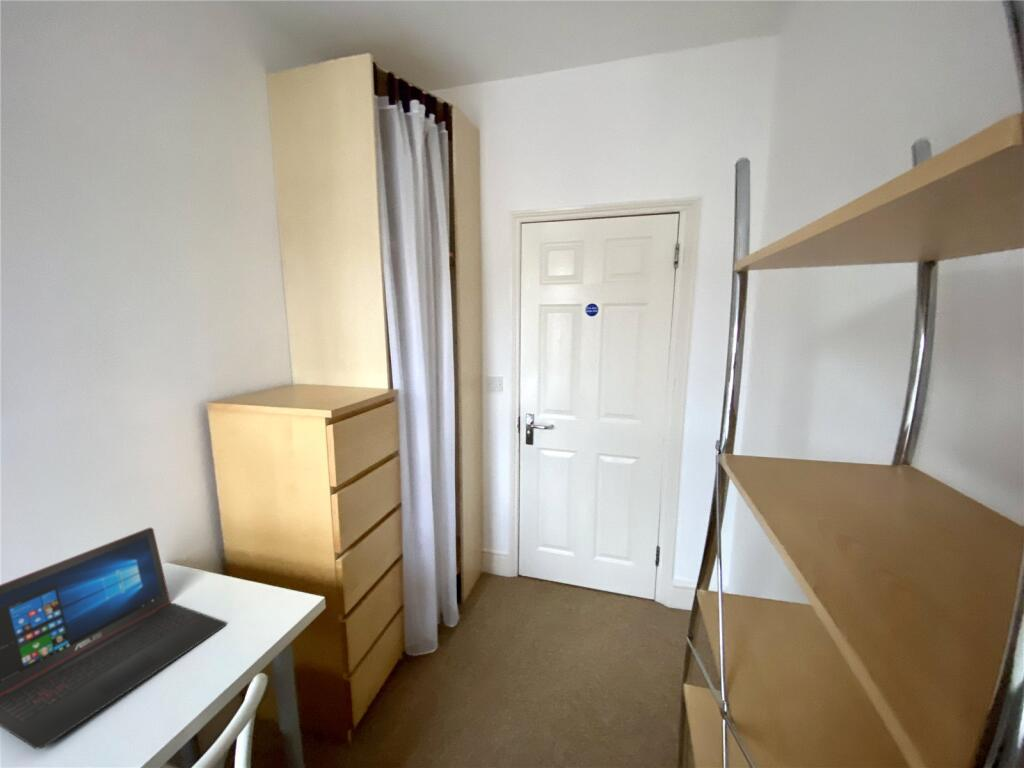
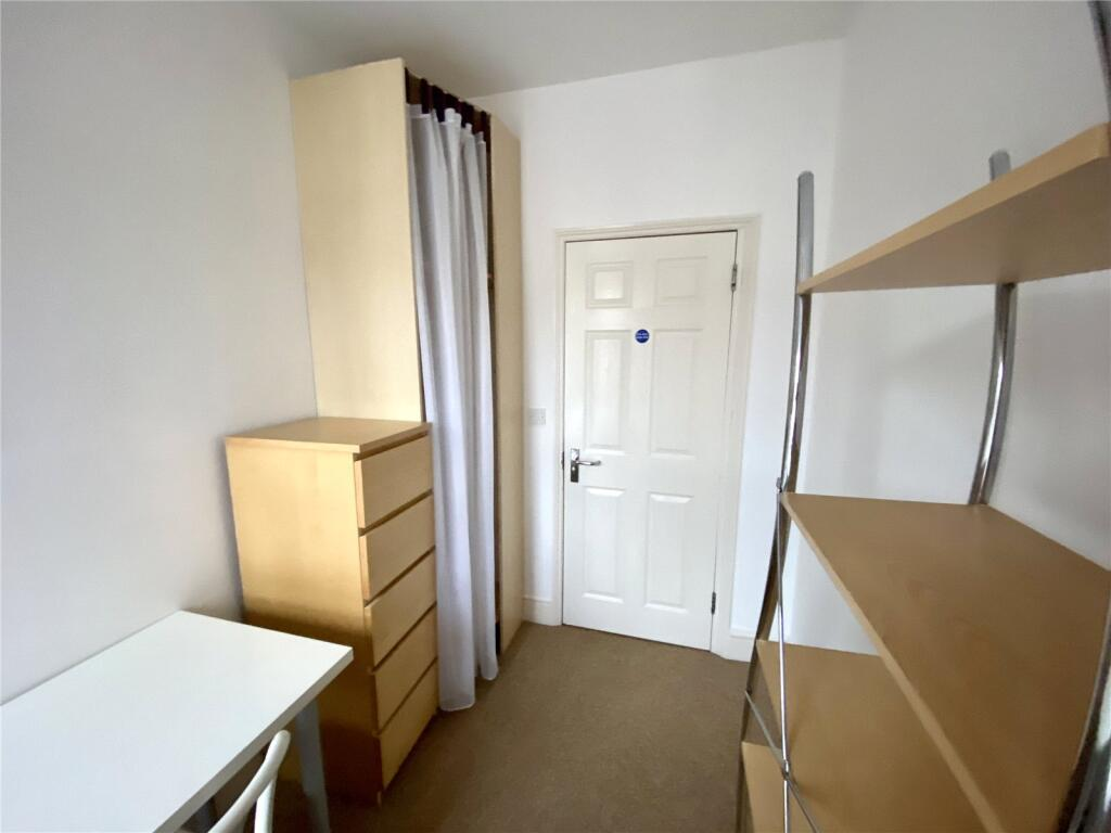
- laptop [0,526,227,751]
